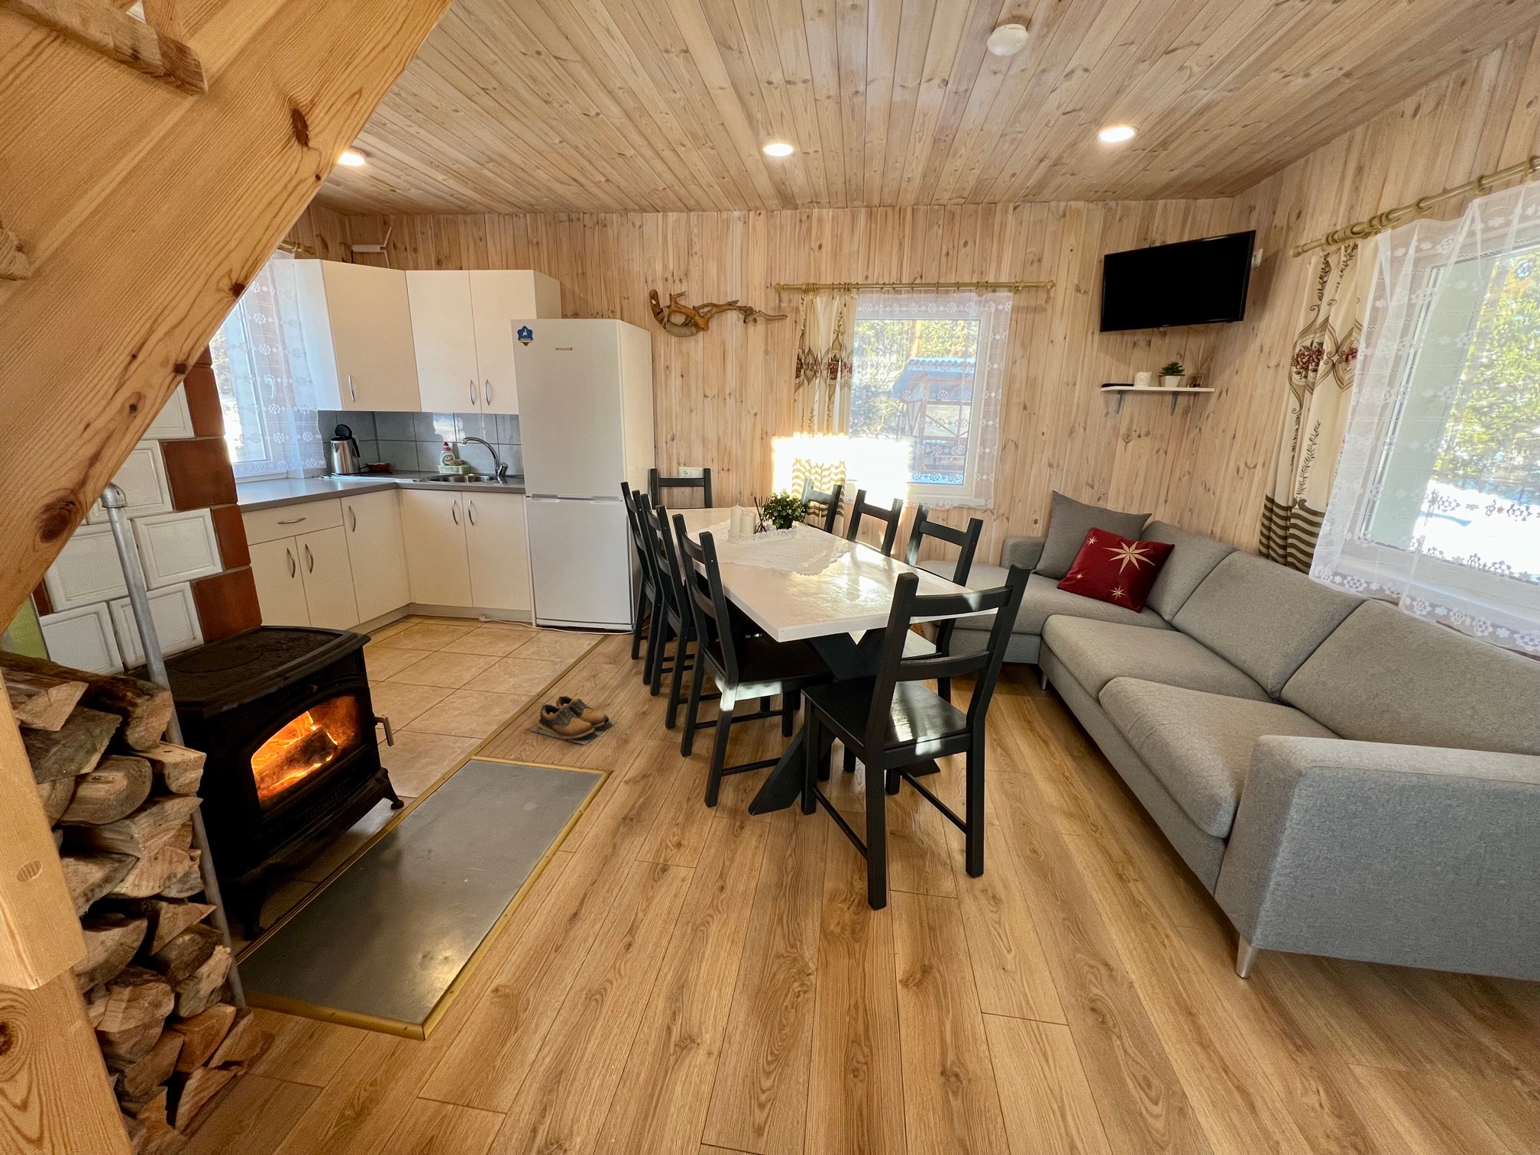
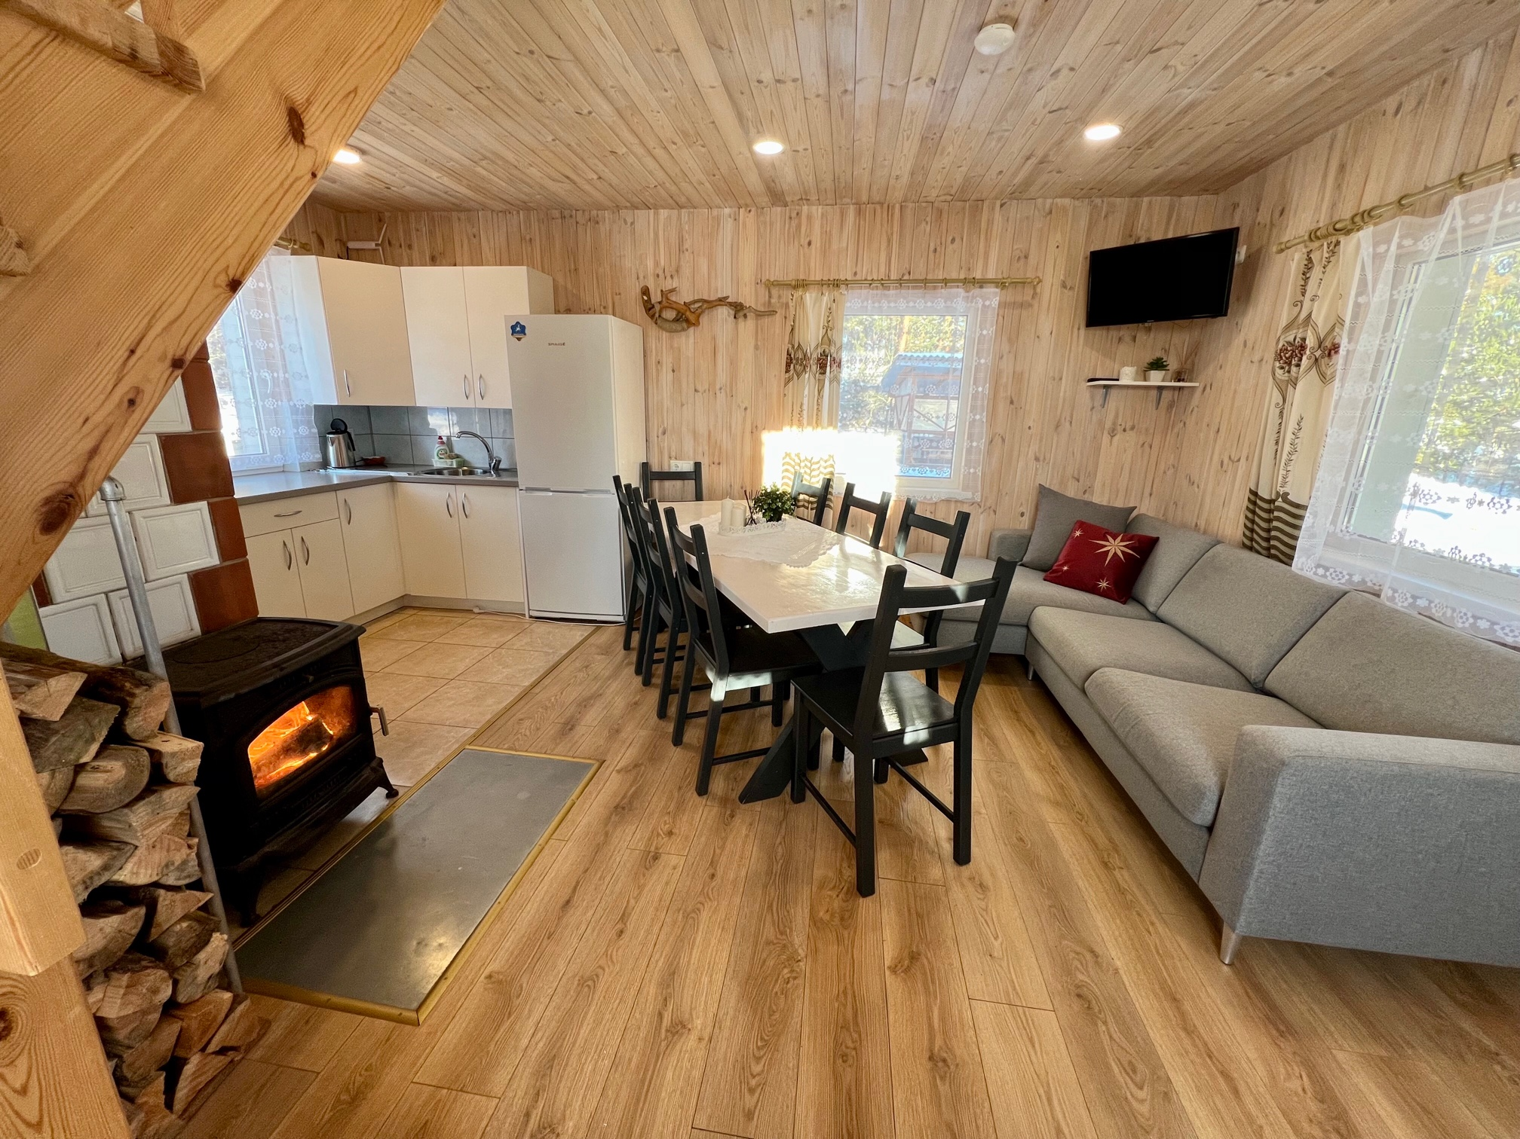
- shoes [527,695,618,746]
